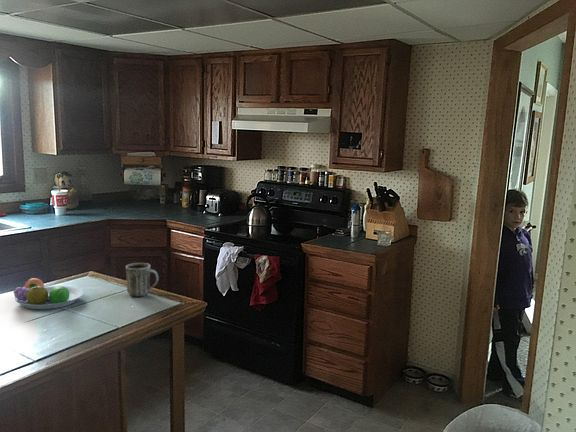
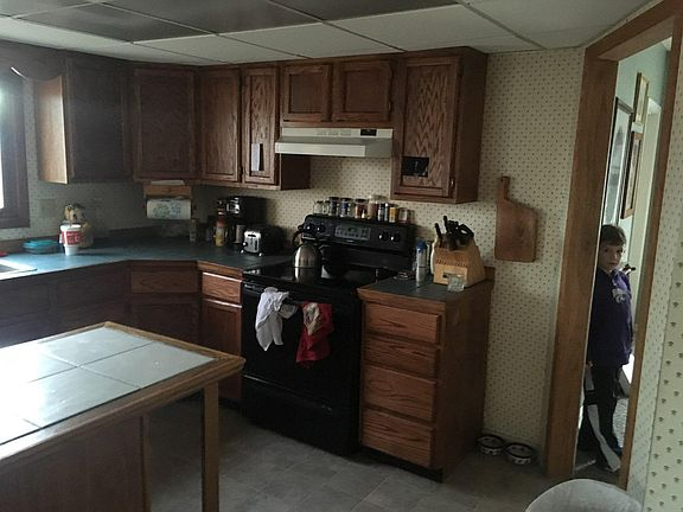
- fruit bowl [13,277,84,310]
- mug [125,262,160,298]
